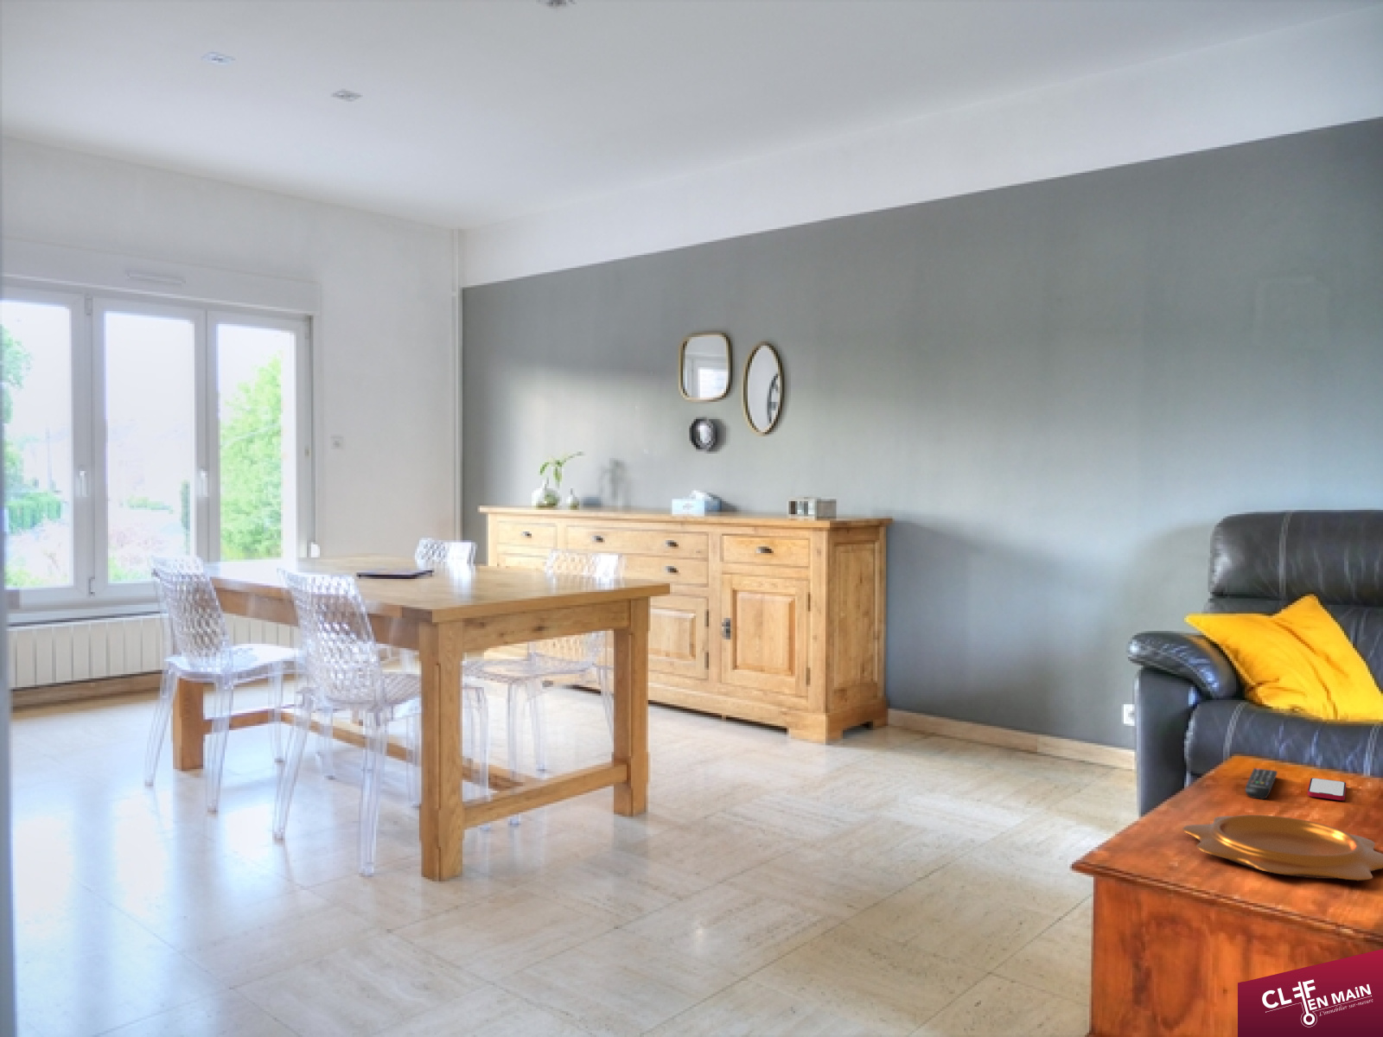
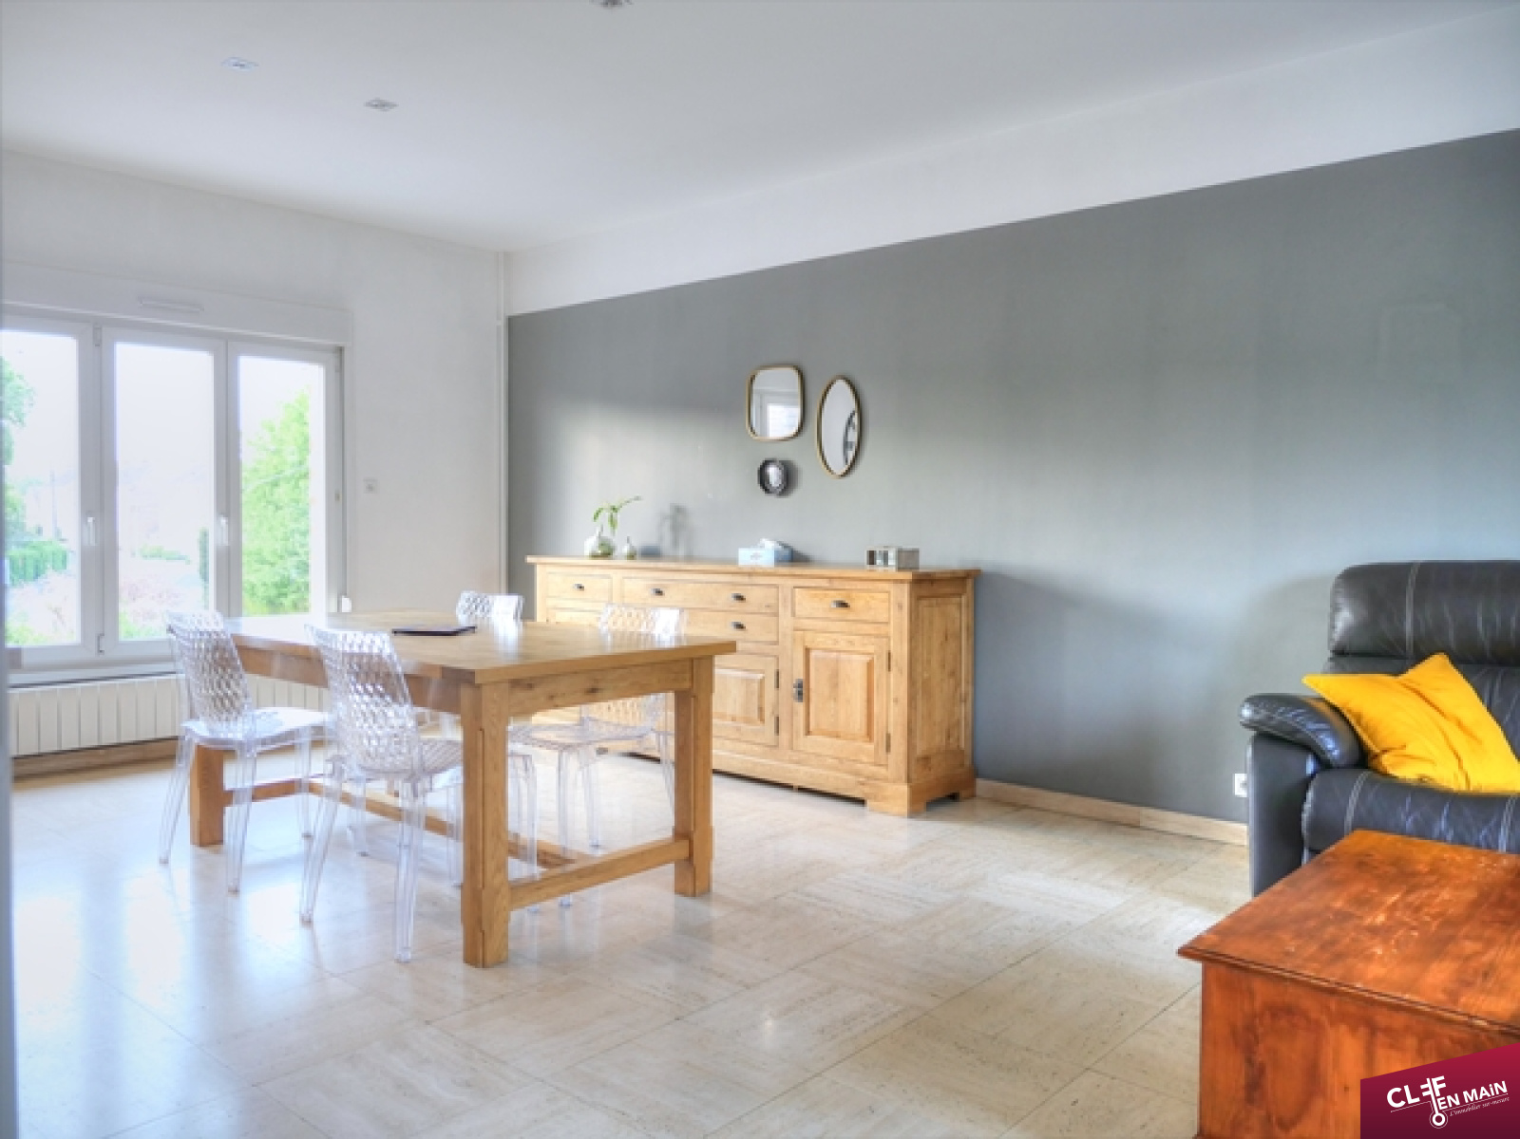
- remote control [1245,767,1278,801]
- decorative bowl [1182,814,1383,881]
- smartphone [1307,777,1347,801]
